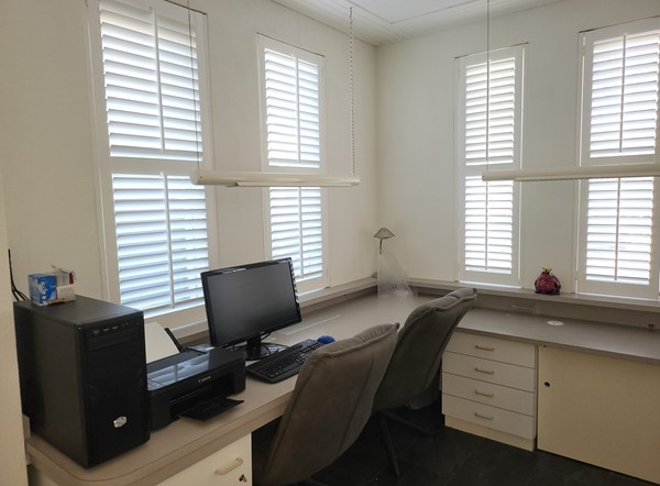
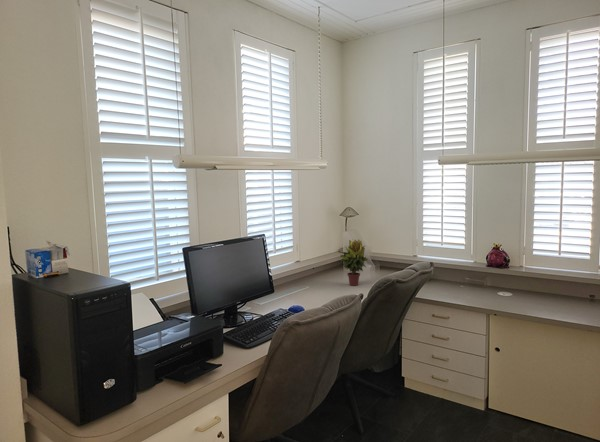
+ potted plant [339,239,369,286]
